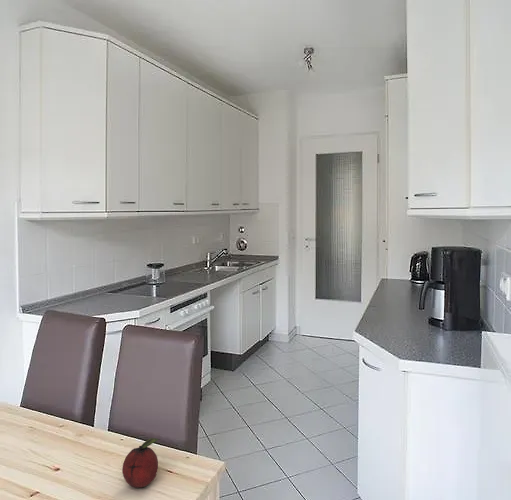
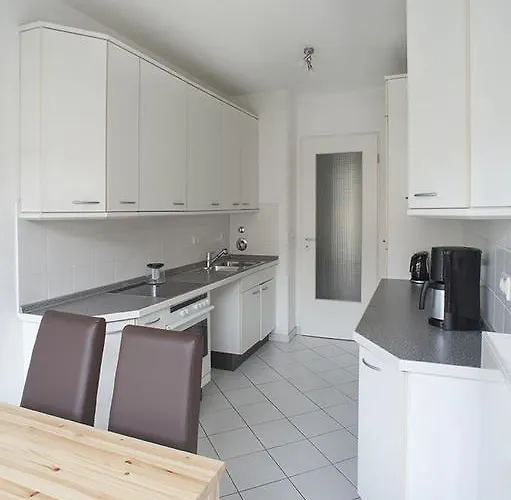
- fruit [121,437,161,489]
